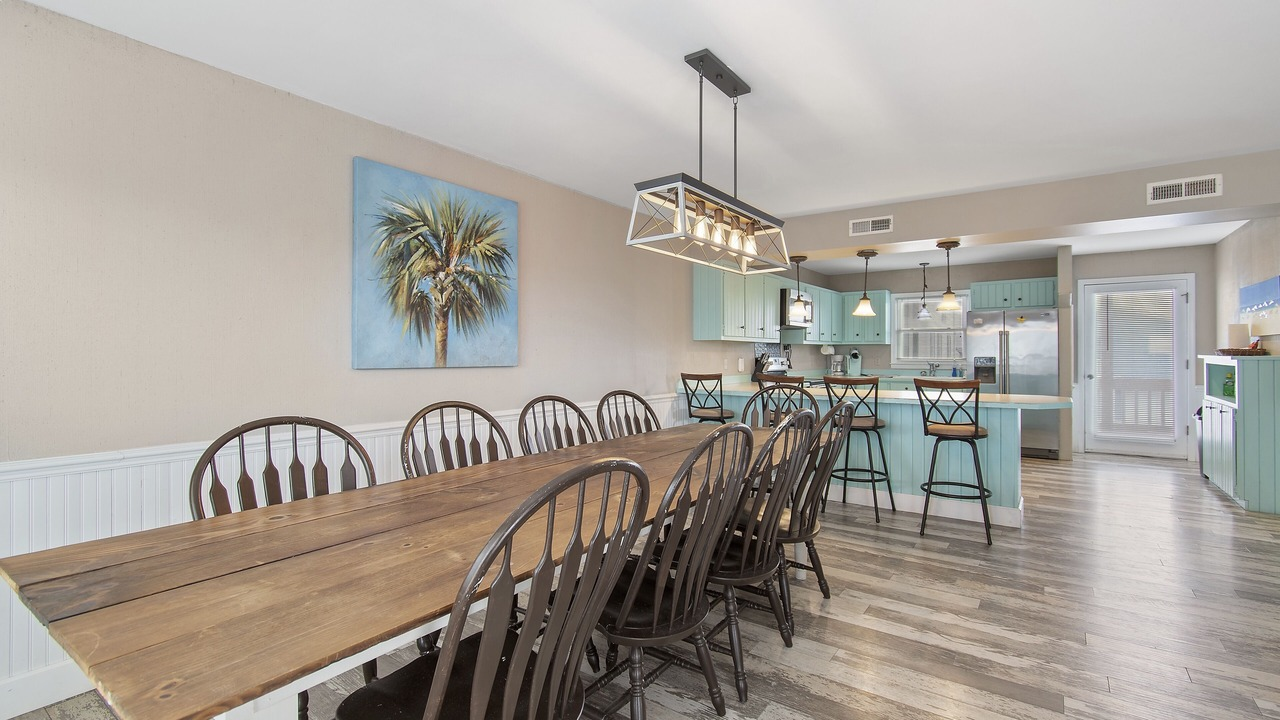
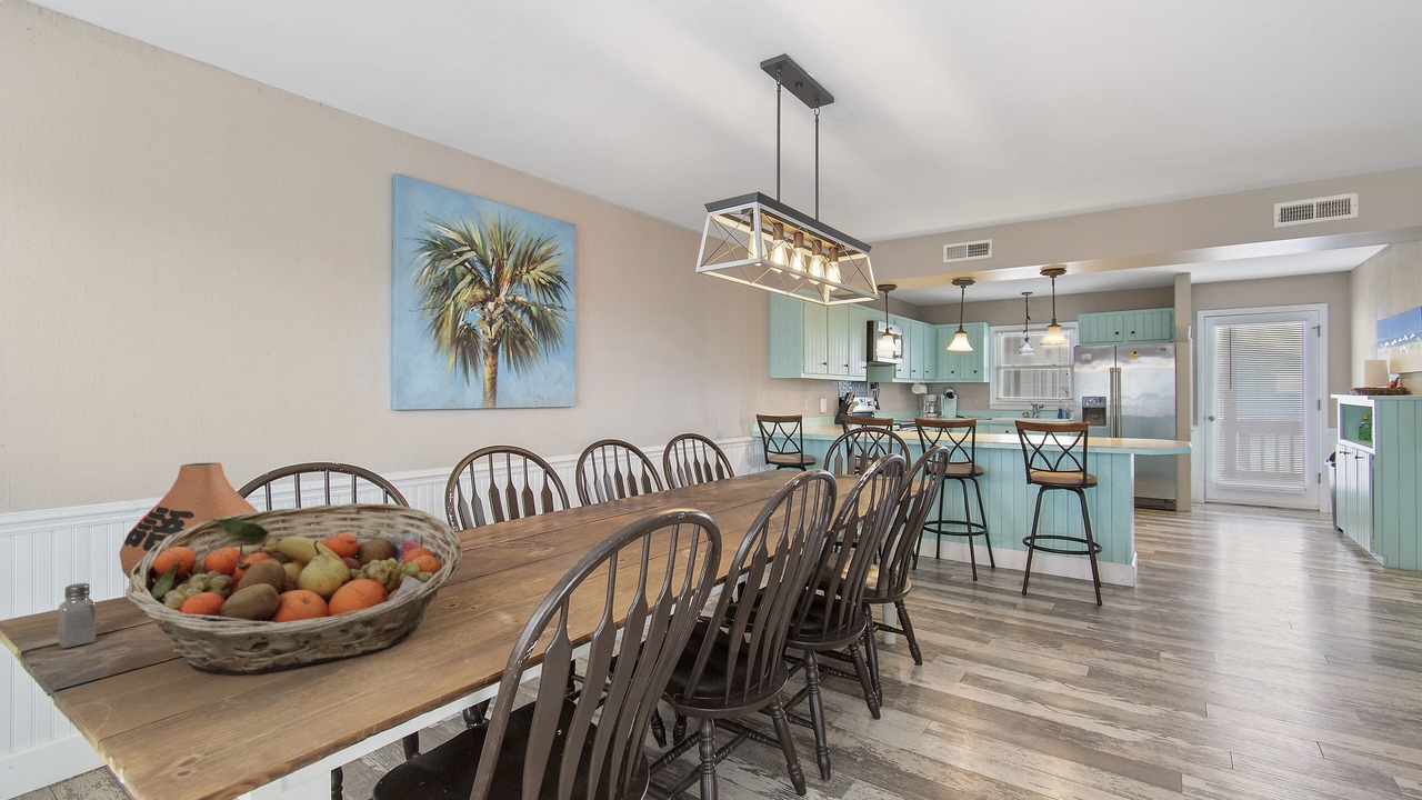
+ saltshaker [58,582,97,649]
+ fruit basket [124,502,463,676]
+ vase [119,462,259,582]
